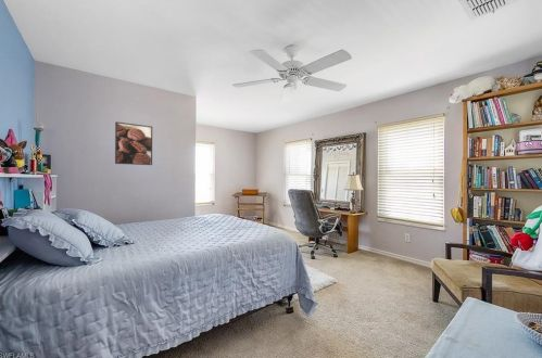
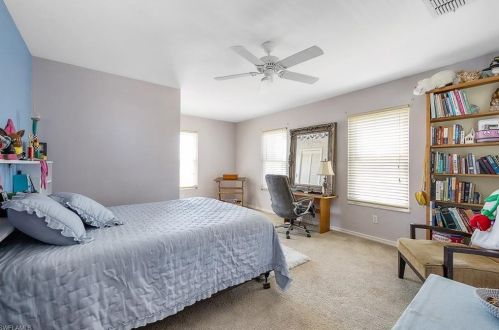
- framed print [114,120,153,166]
